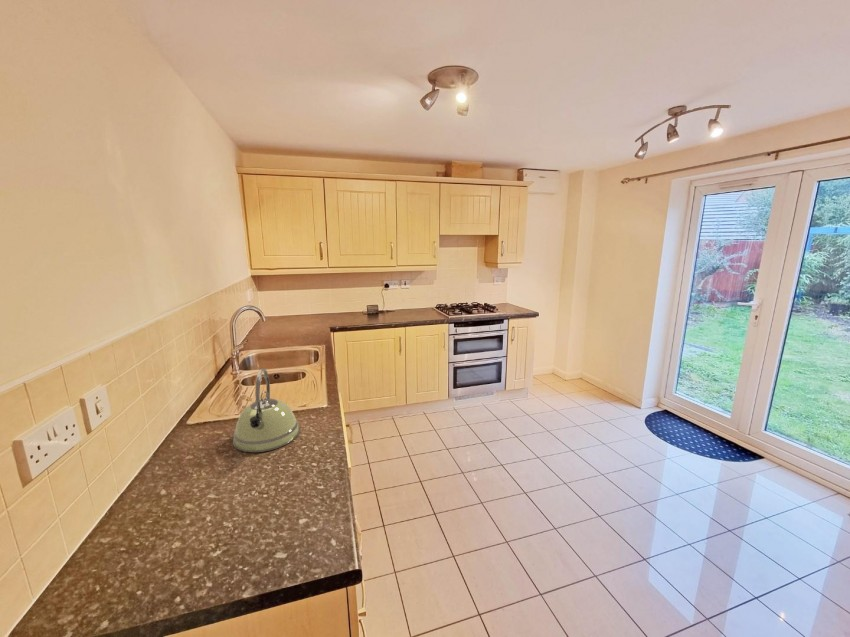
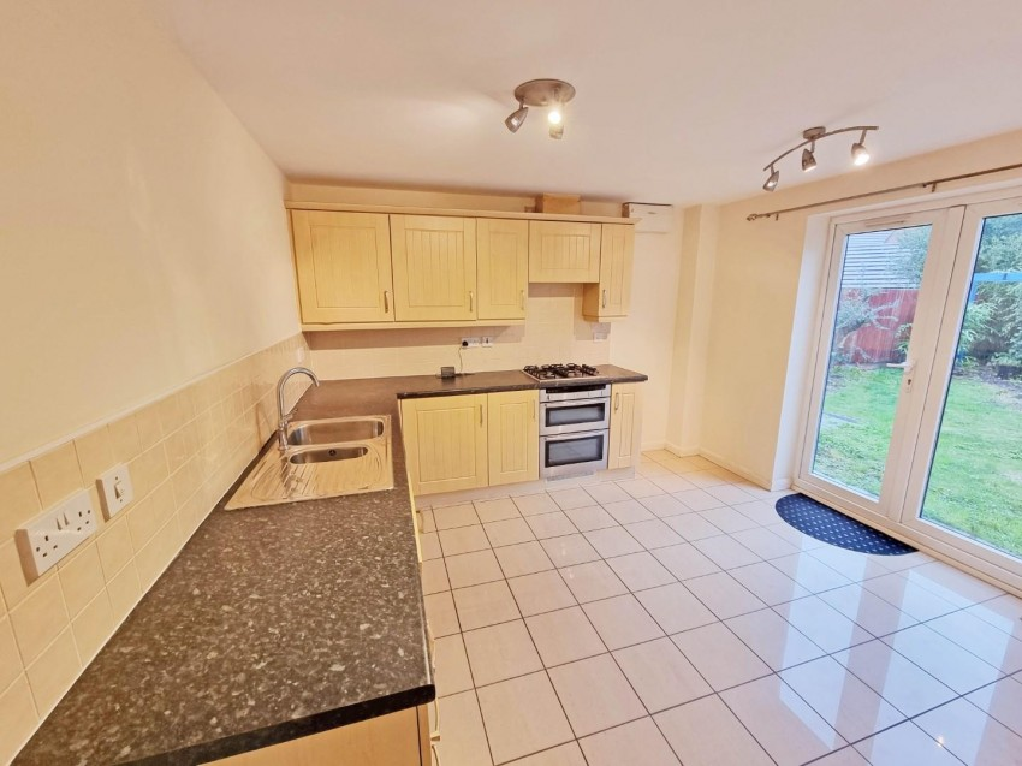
- kettle [232,368,301,453]
